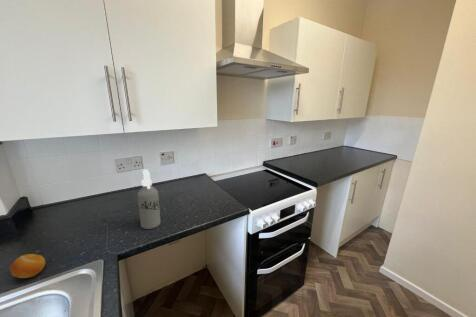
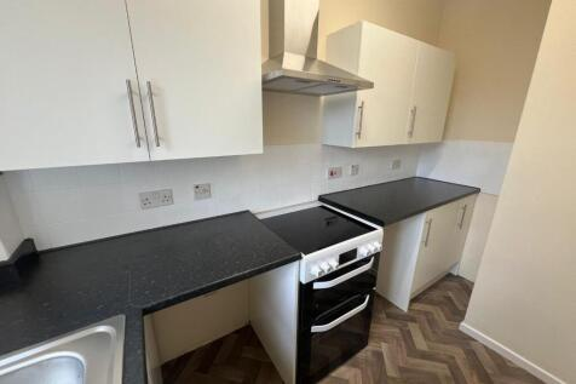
- fruit [9,253,46,279]
- spray bottle [136,168,162,230]
